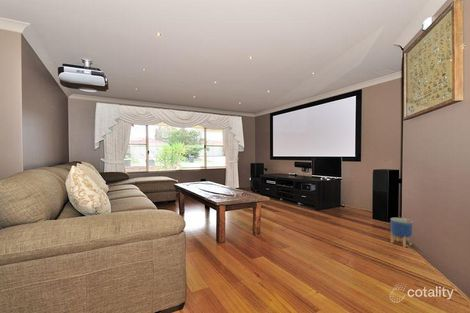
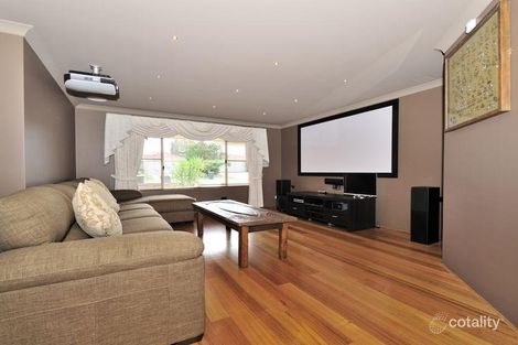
- planter [390,217,413,248]
